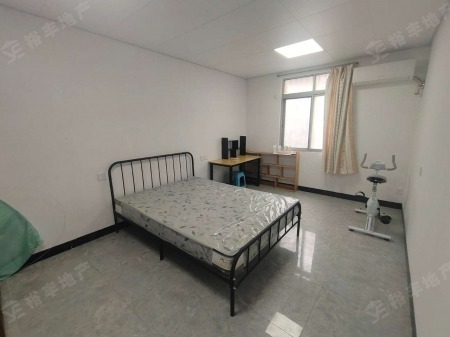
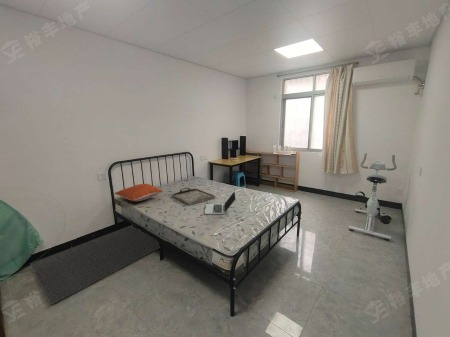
+ floor mat [29,224,161,306]
+ serving tray [171,187,216,206]
+ pillow [113,183,164,202]
+ laptop [204,190,237,215]
